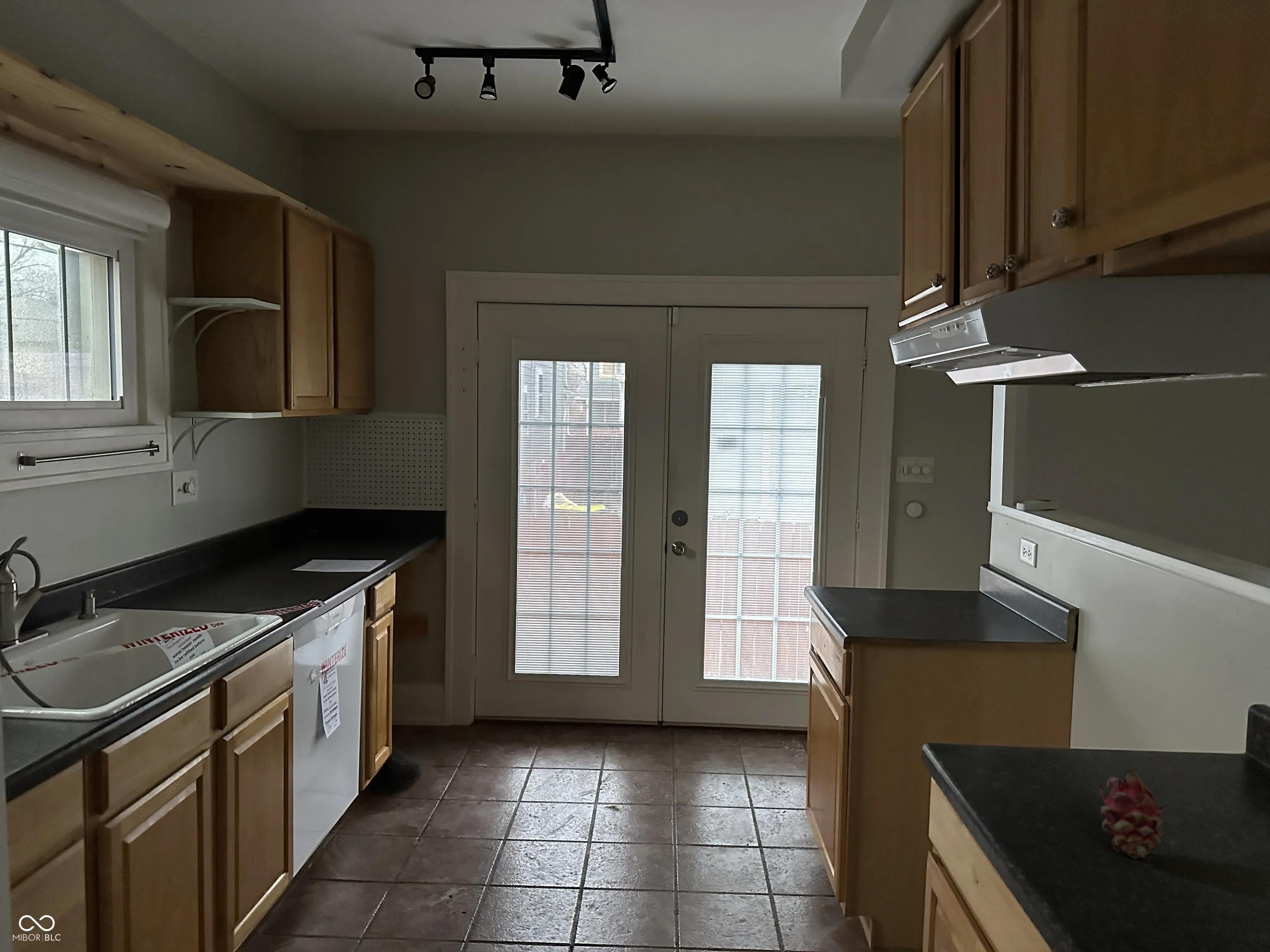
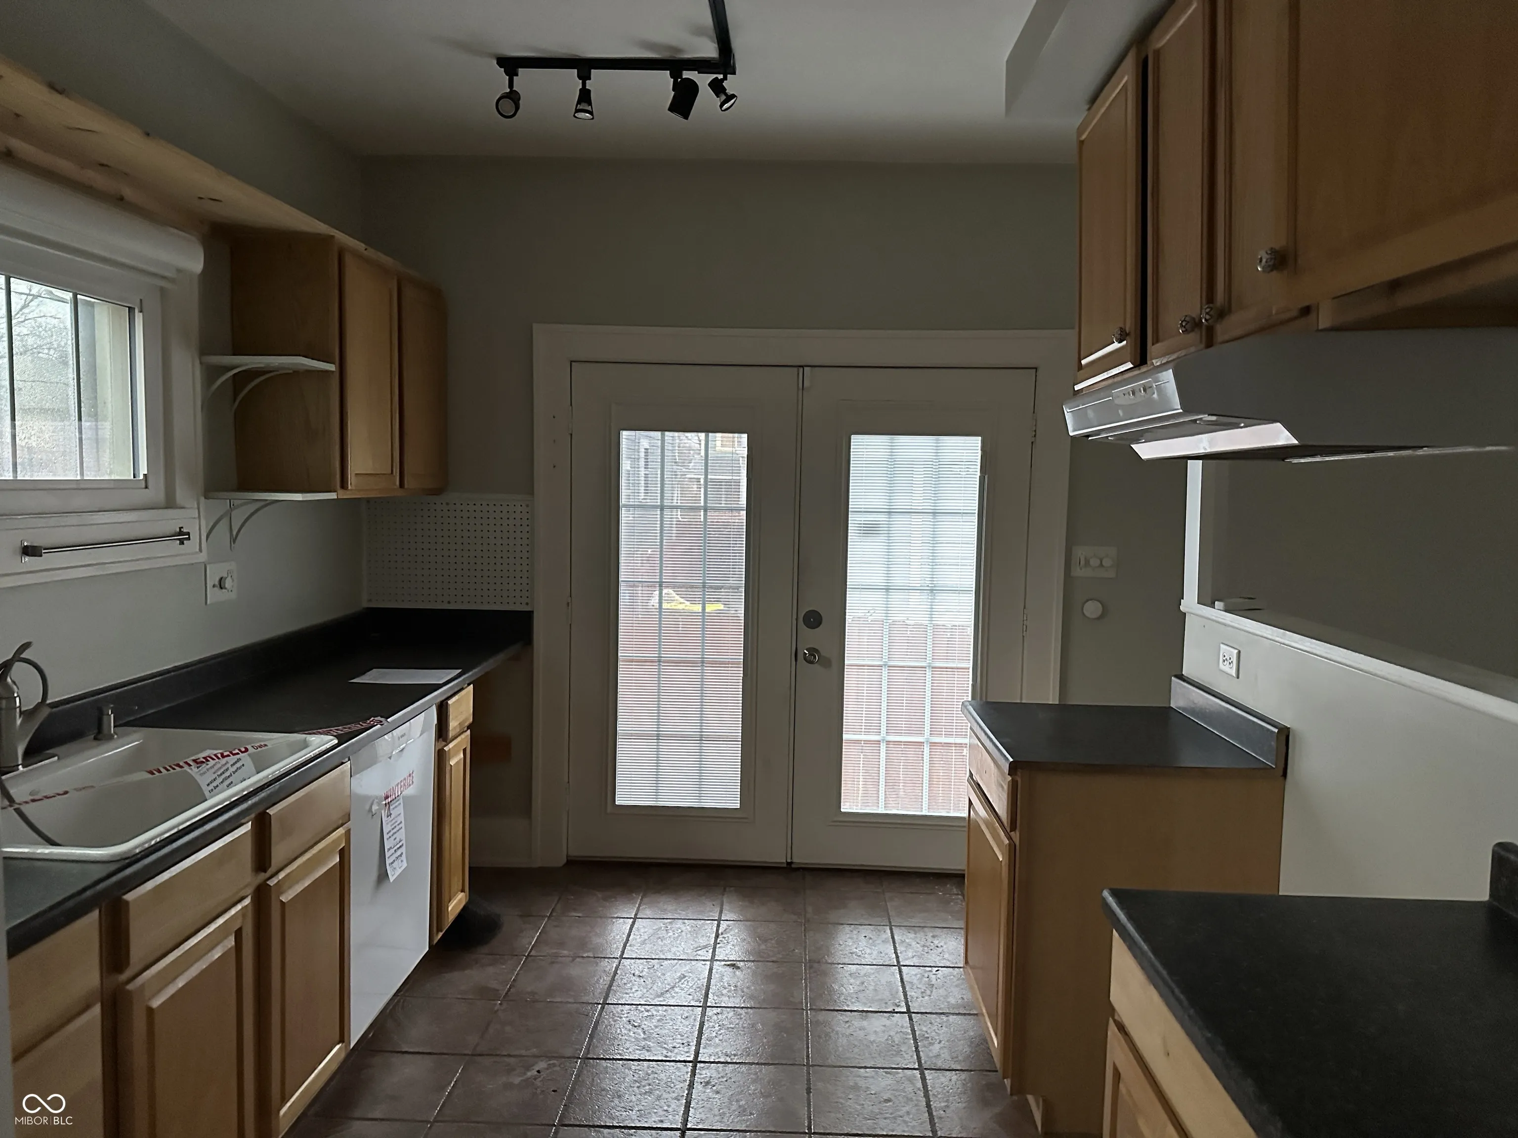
- fruit [1098,764,1166,859]
